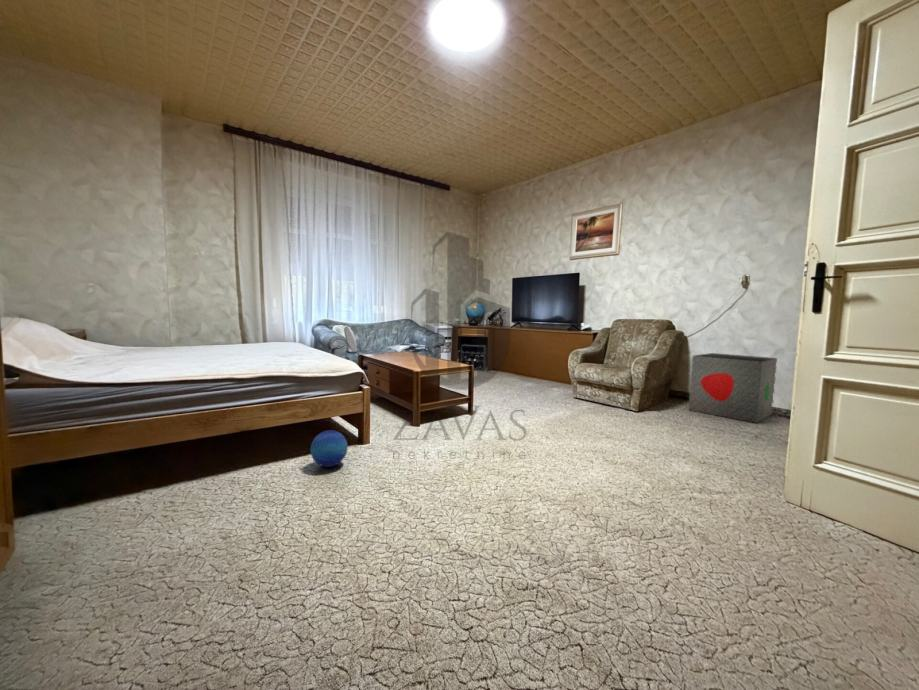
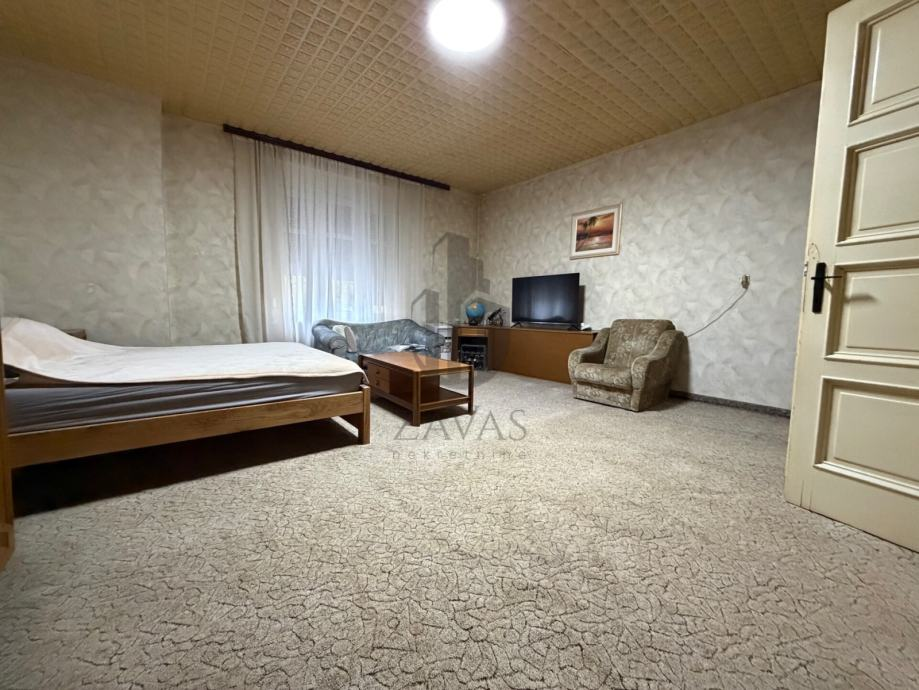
- storage bin [688,352,778,424]
- decorative ball [310,429,349,468]
